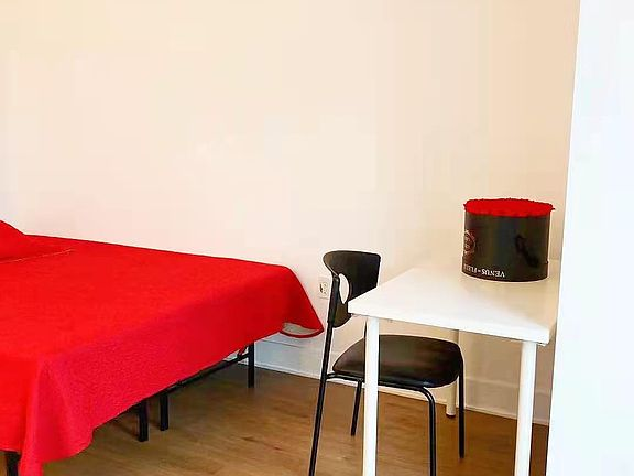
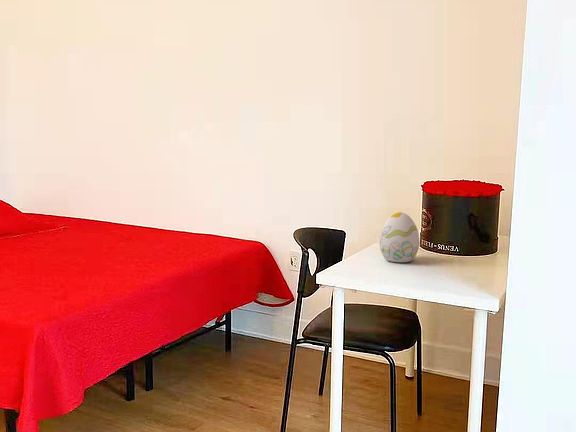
+ decorative egg [379,211,420,263]
